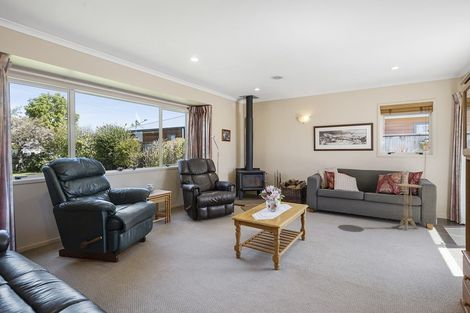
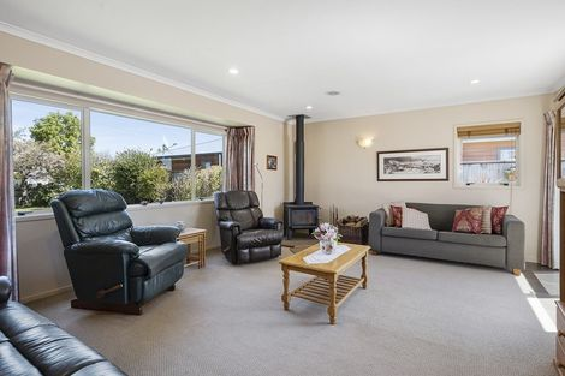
- side table [393,183,423,231]
